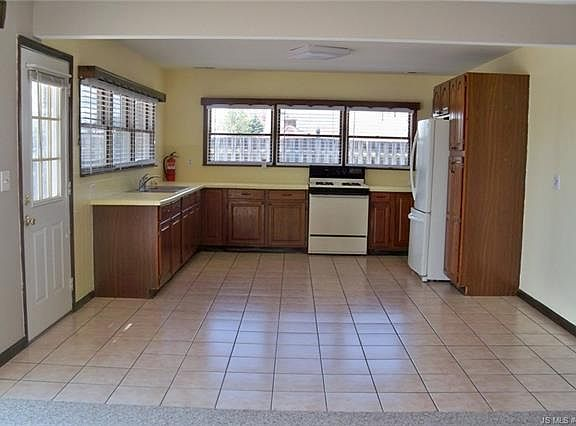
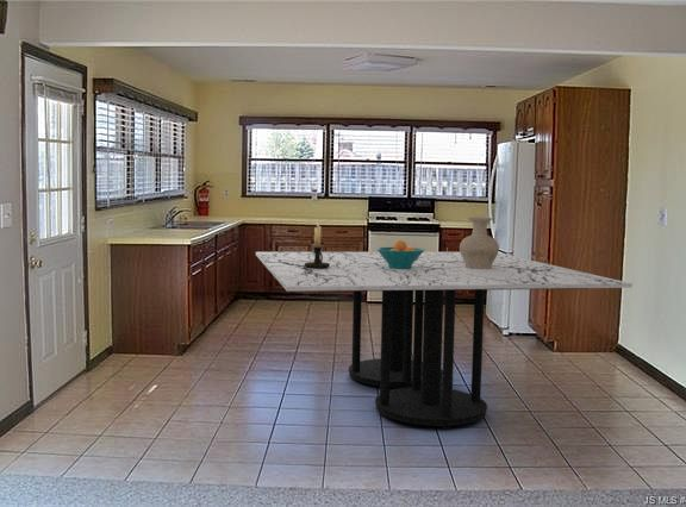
+ fruit bowl [376,239,425,269]
+ candle holder [305,220,330,269]
+ dining table [255,251,634,430]
+ vase [459,217,500,269]
